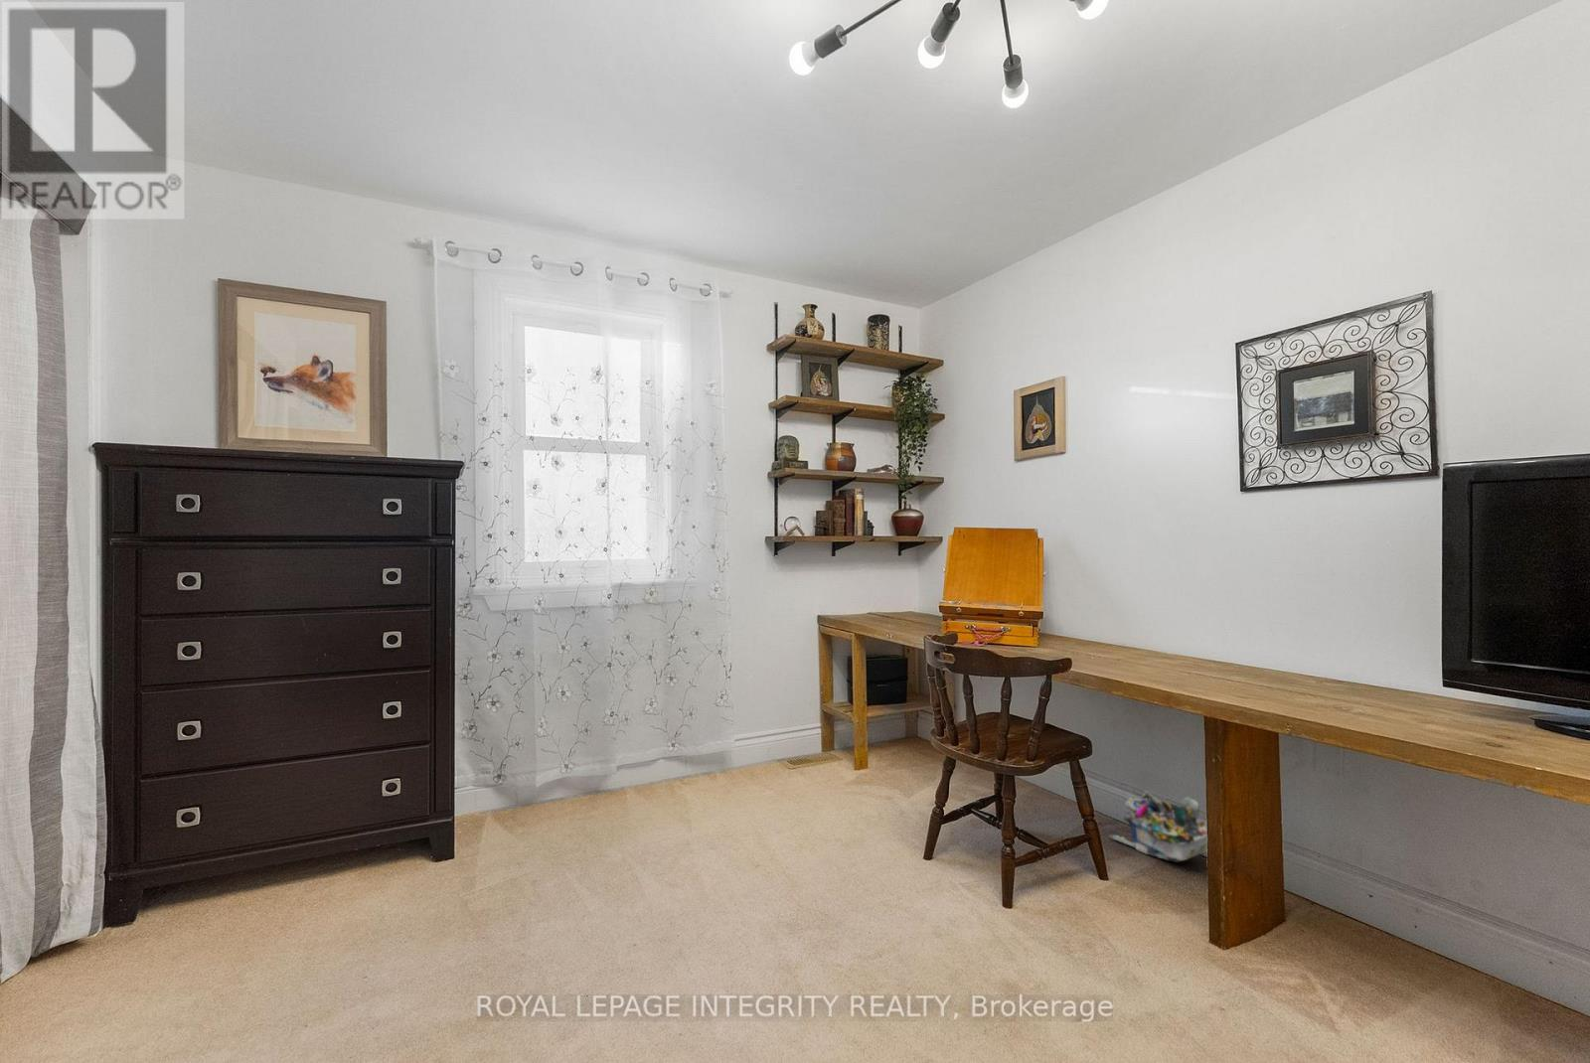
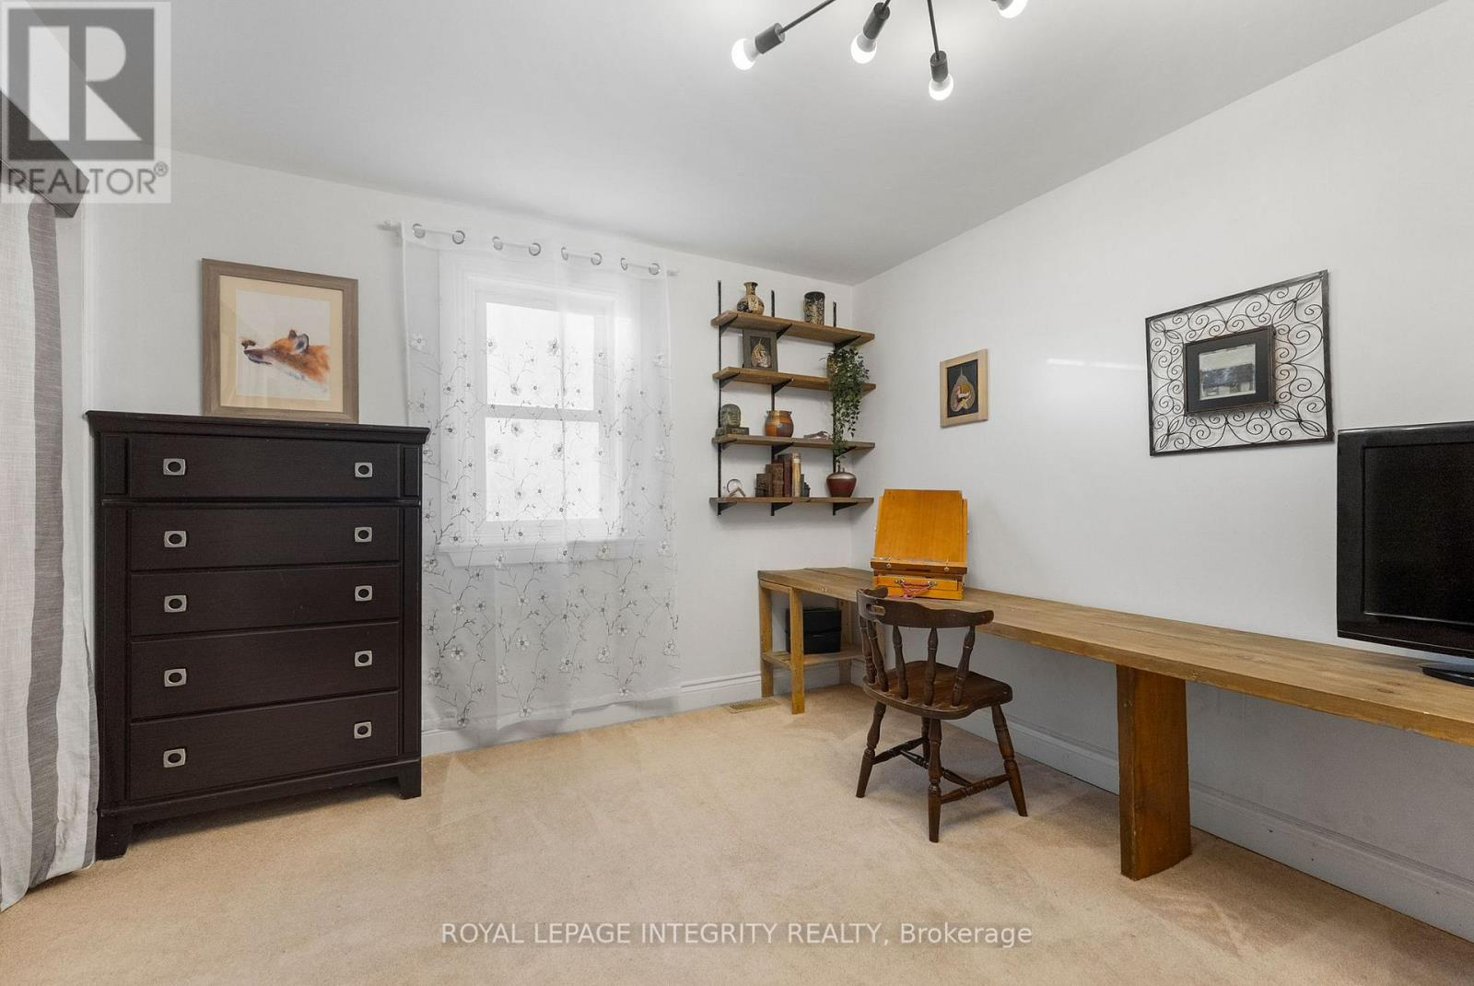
- waste bin [1107,790,1208,864]
